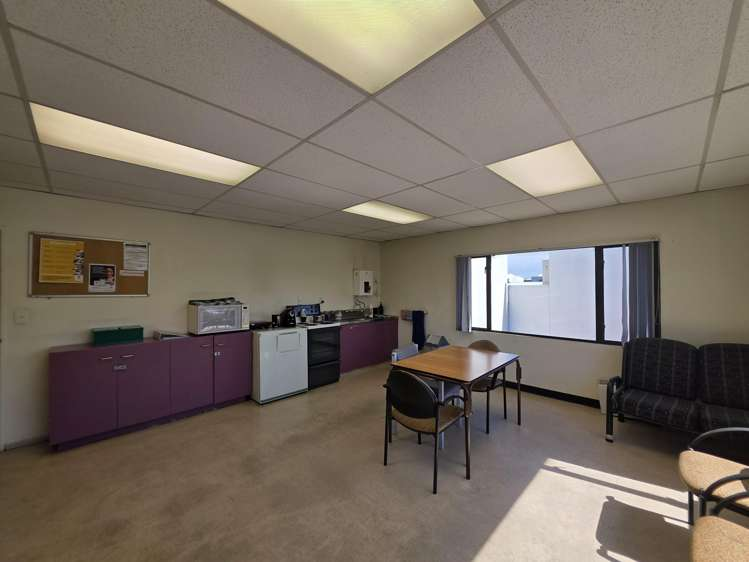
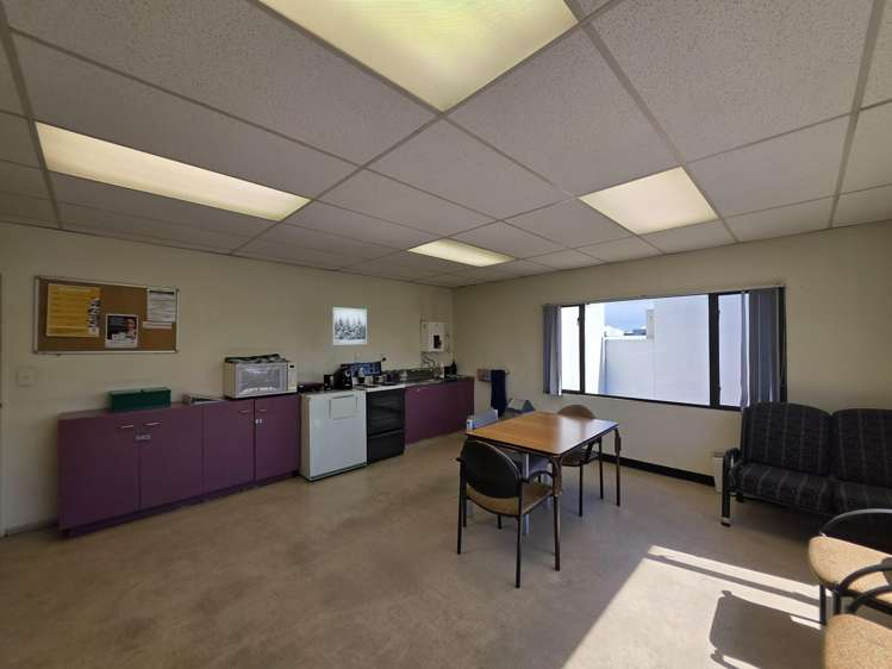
+ wall art [331,306,368,346]
